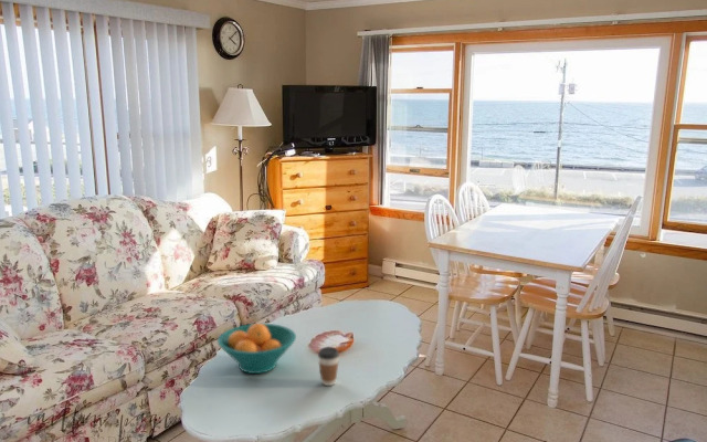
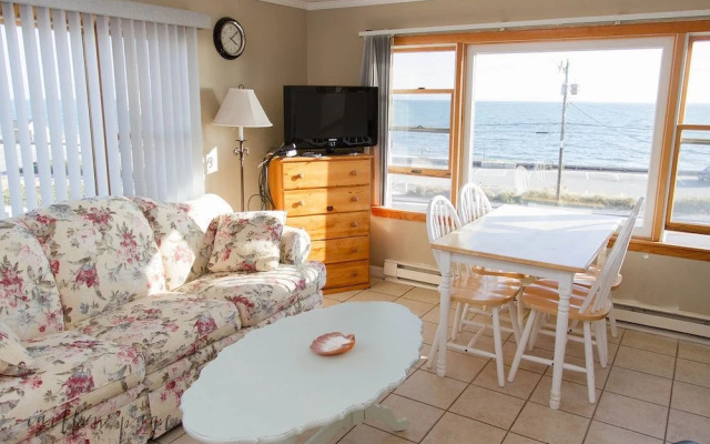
- coffee cup [317,346,340,387]
- fruit bowl [217,323,297,375]
